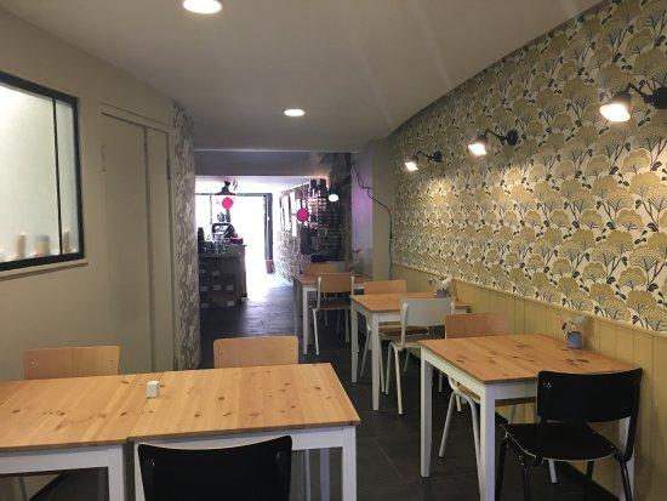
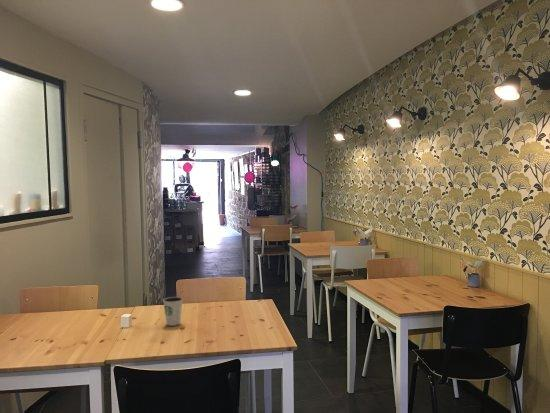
+ dixie cup [162,296,184,327]
